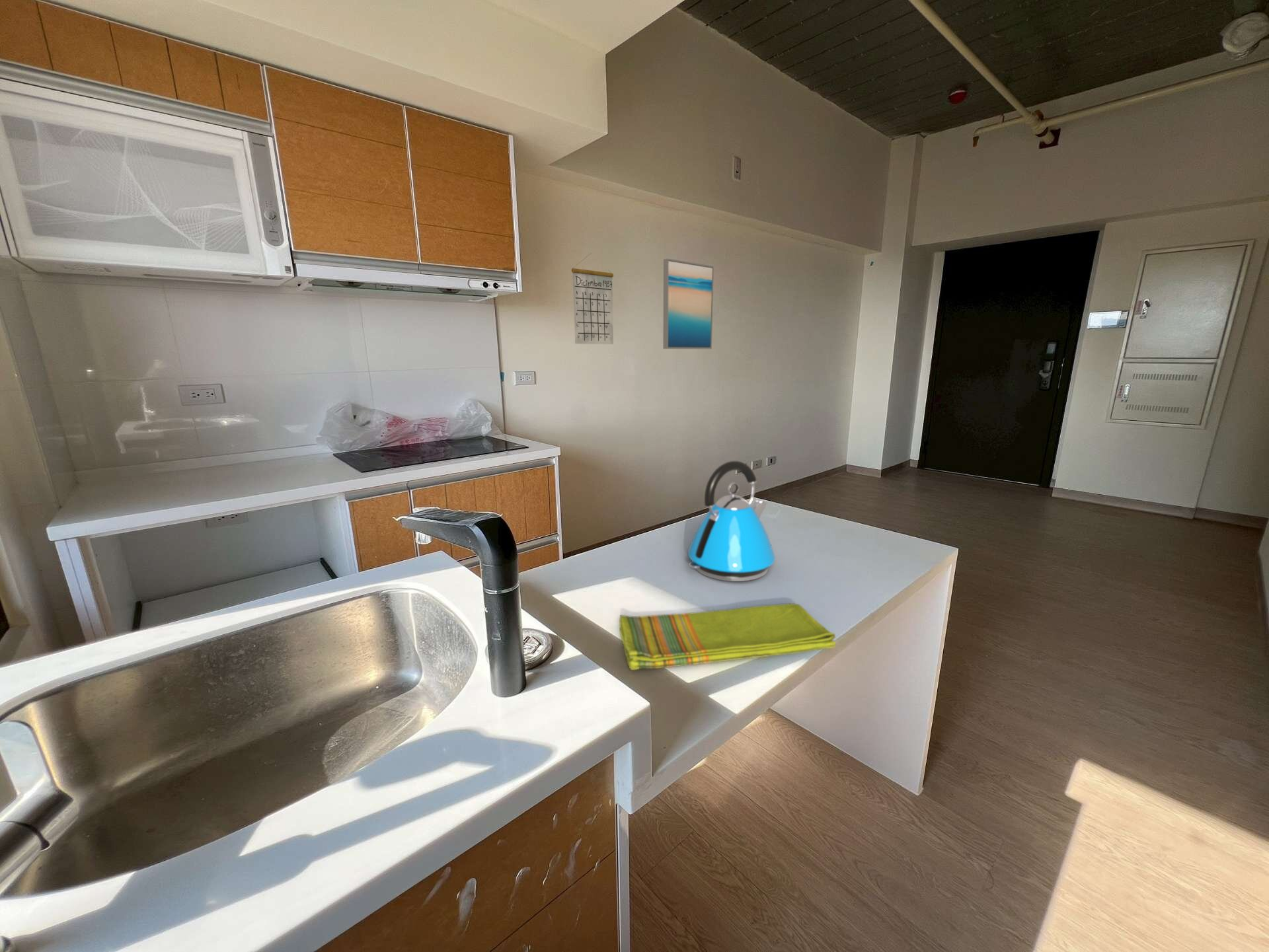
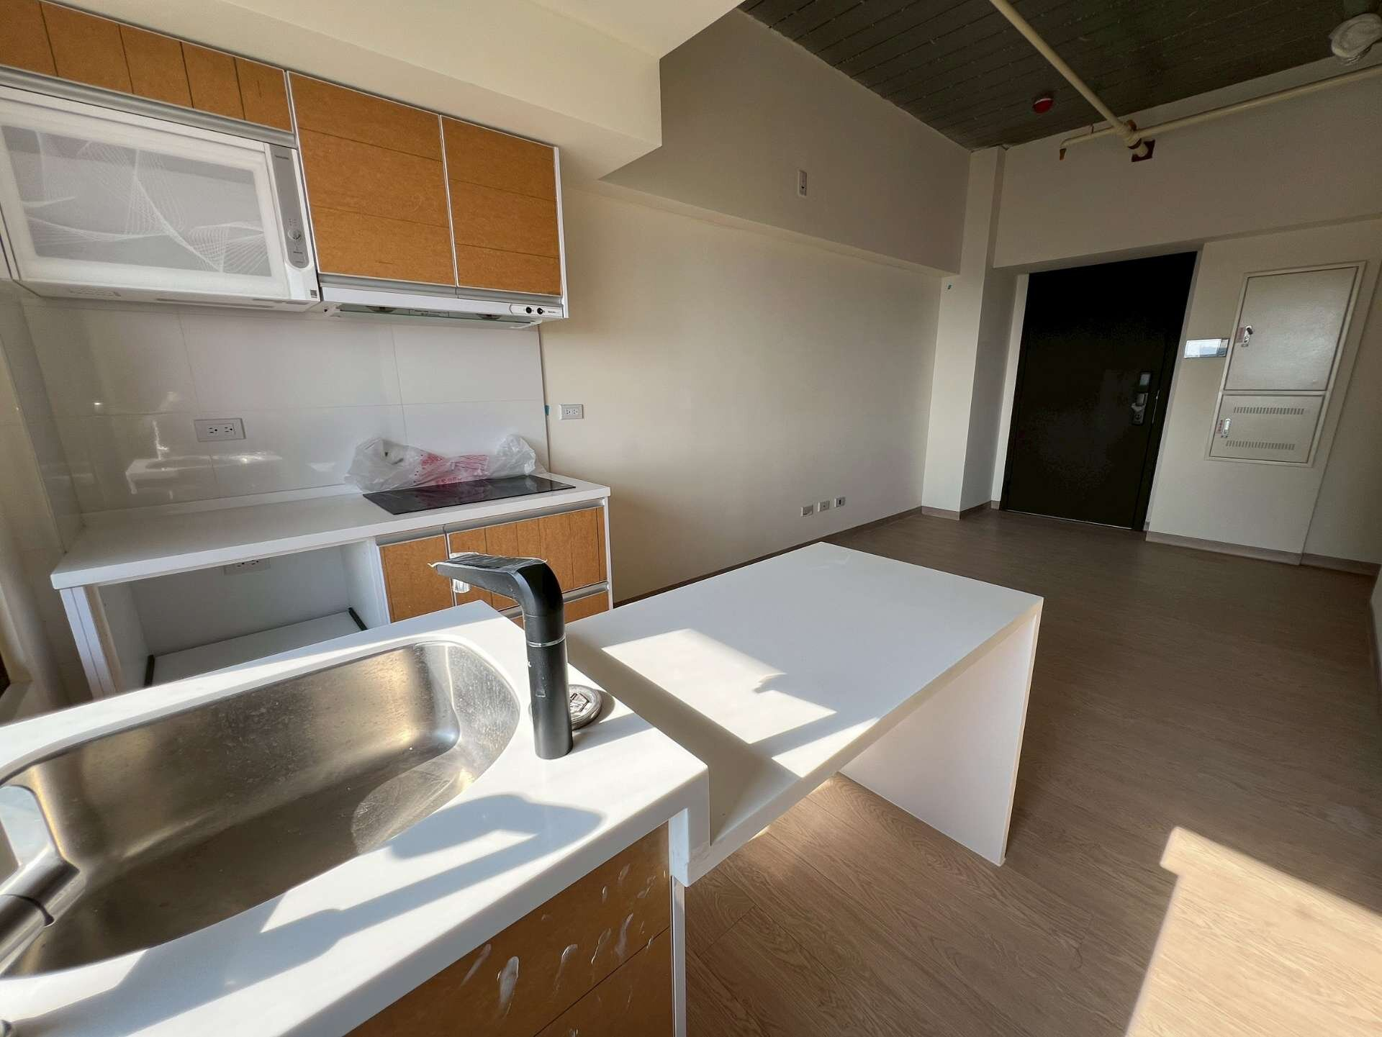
- calendar [571,253,614,345]
- dish towel [619,603,836,671]
- wall art [662,258,714,349]
- kettle [687,460,776,582]
